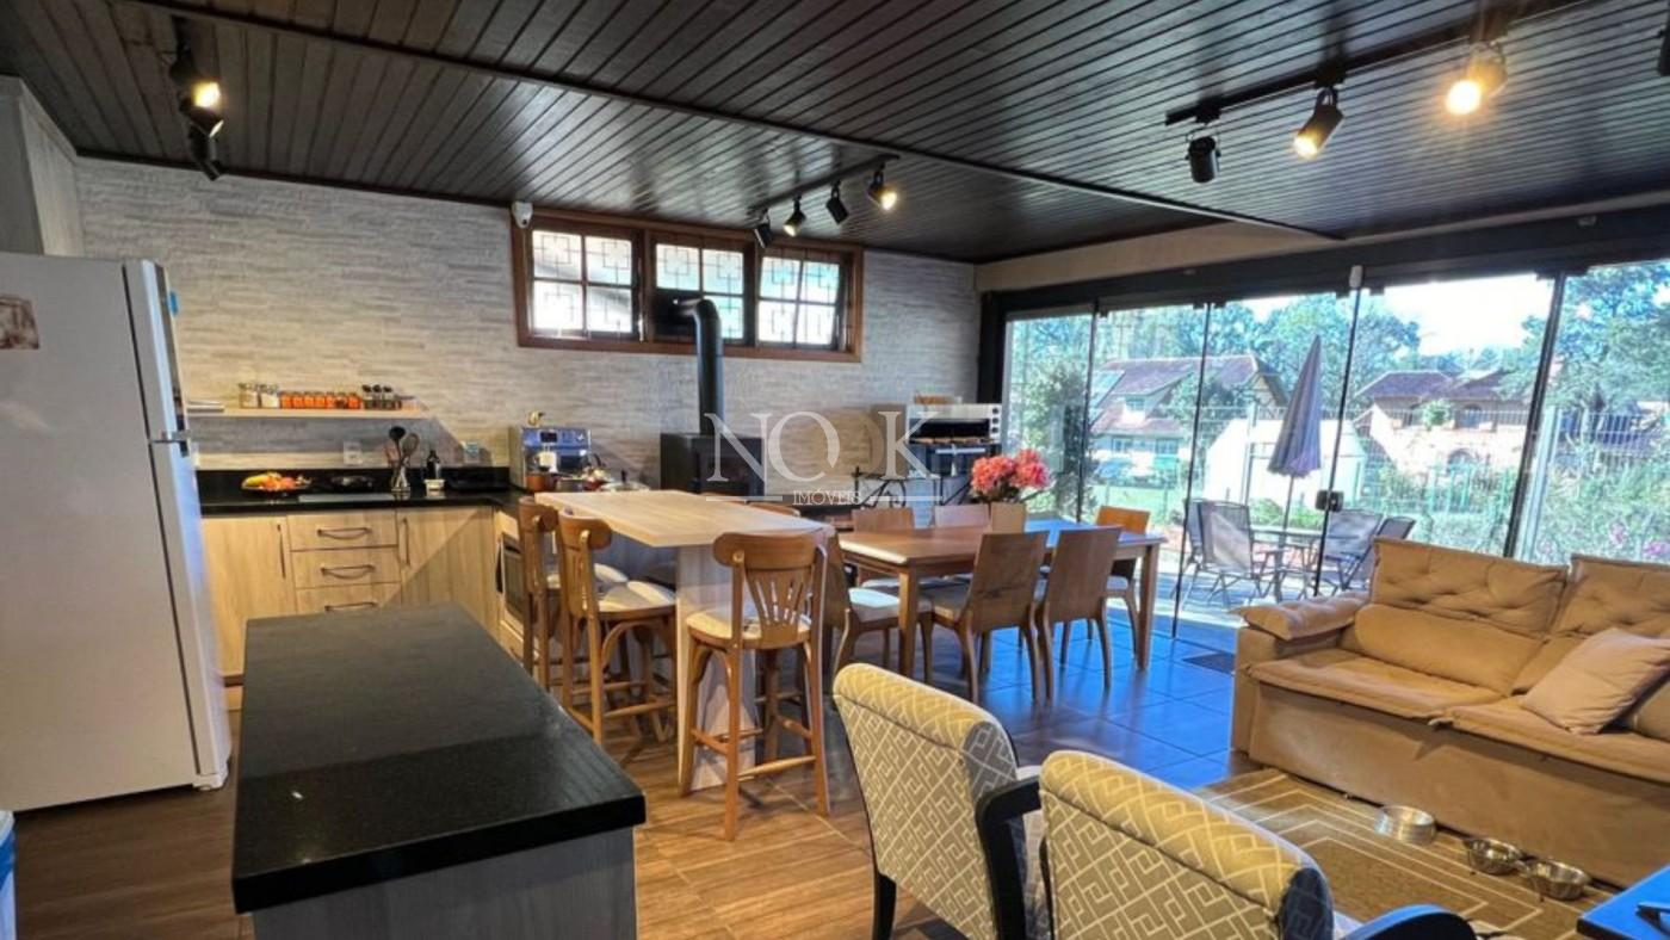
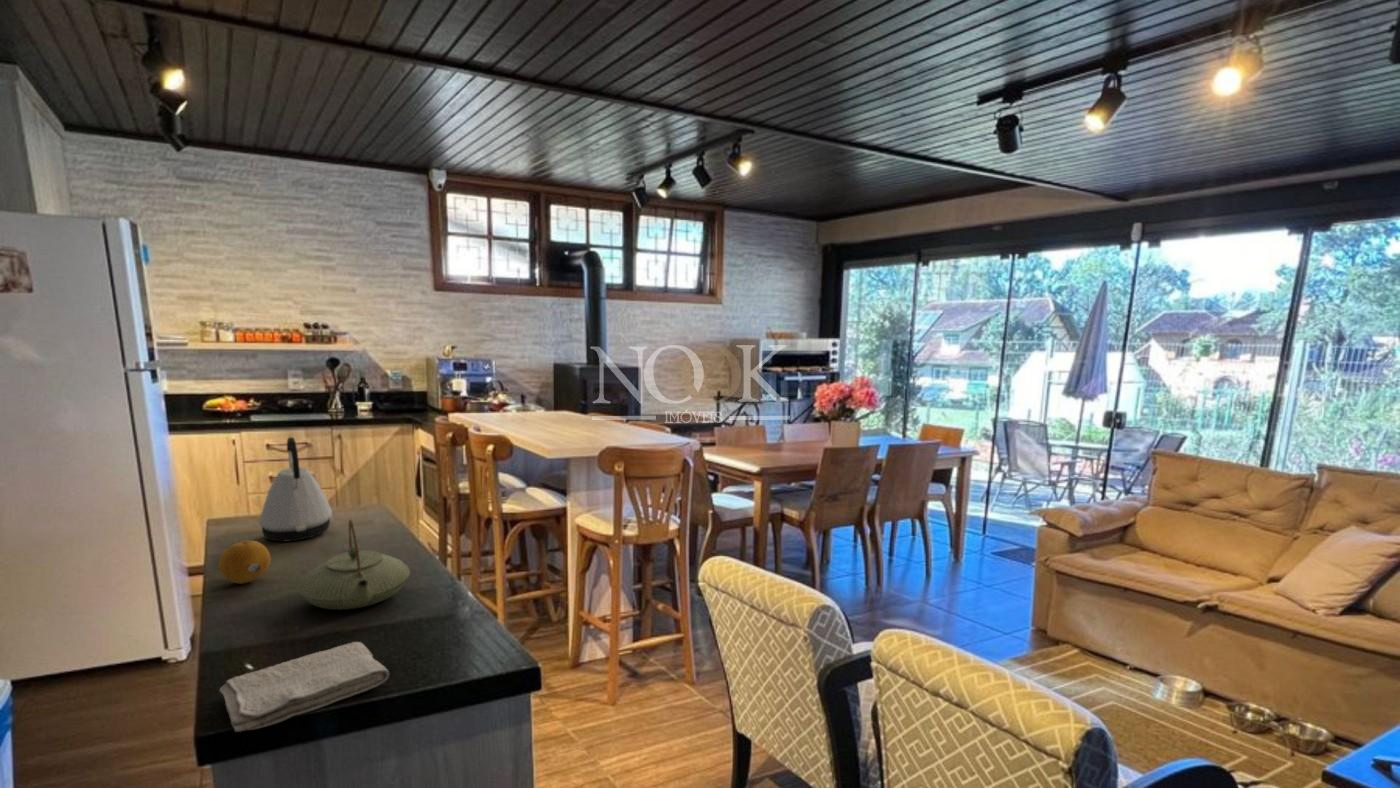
+ washcloth [218,641,390,733]
+ kettle [258,436,333,543]
+ fruit [217,539,272,585]
+ teapot [297,518,411,611]
